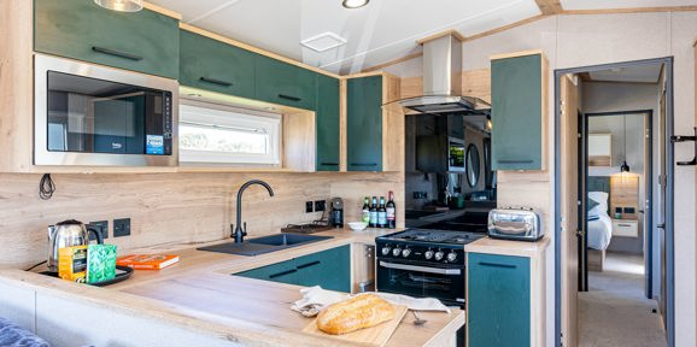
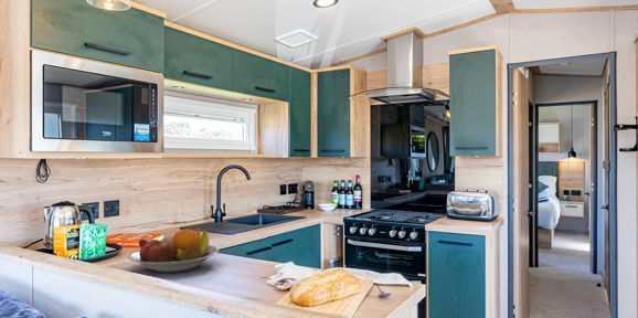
+ fruit bowl [127,226,220,274]
